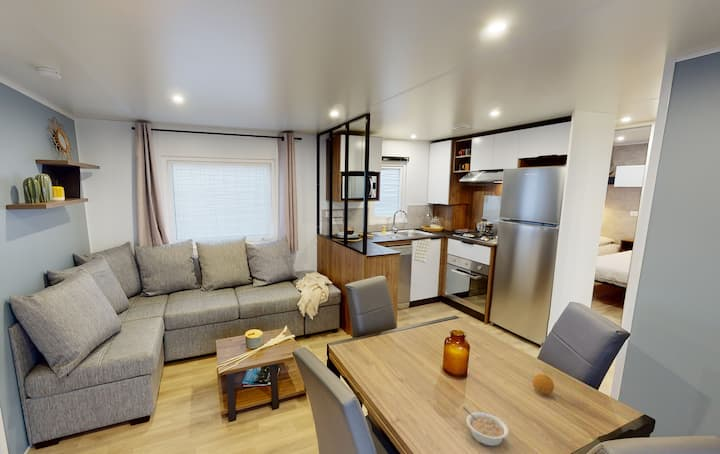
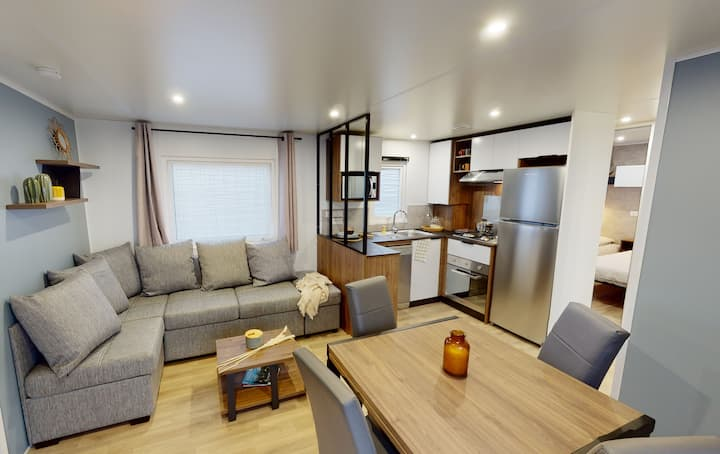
- fruit [532,373,555,396]
- legume [462,406,510,448]
